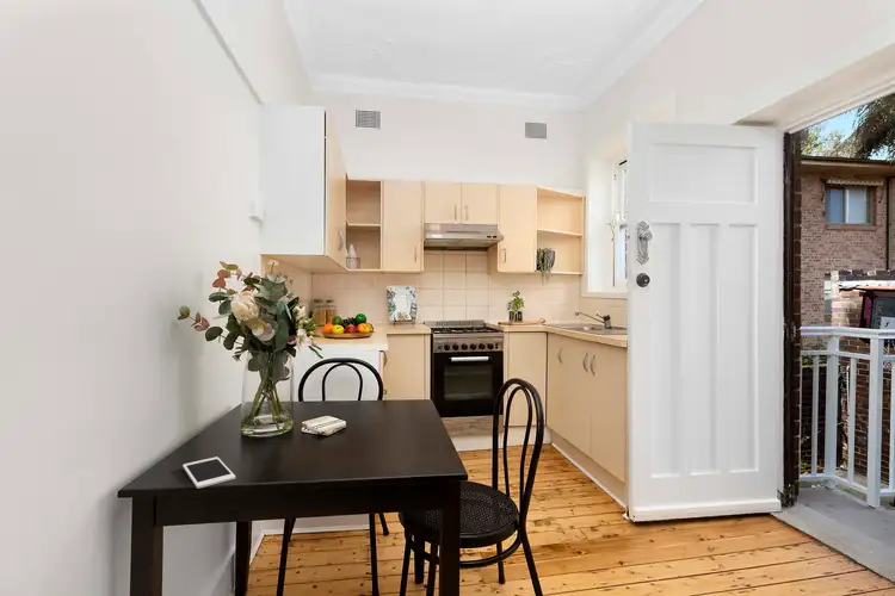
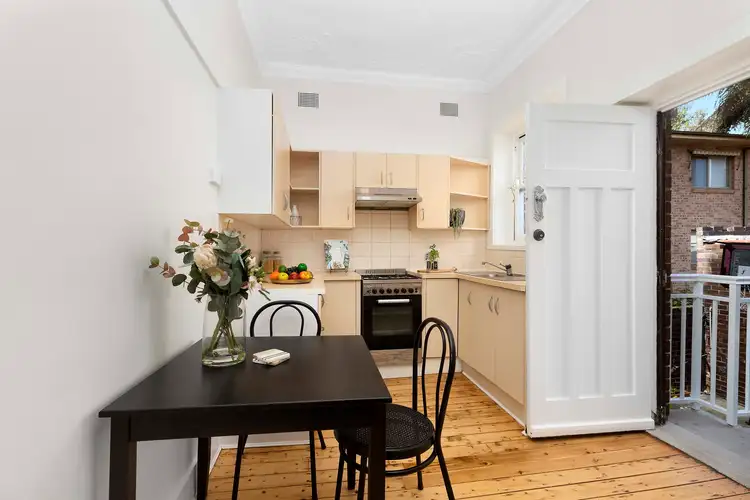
- cell phone [181,457,236,489]
